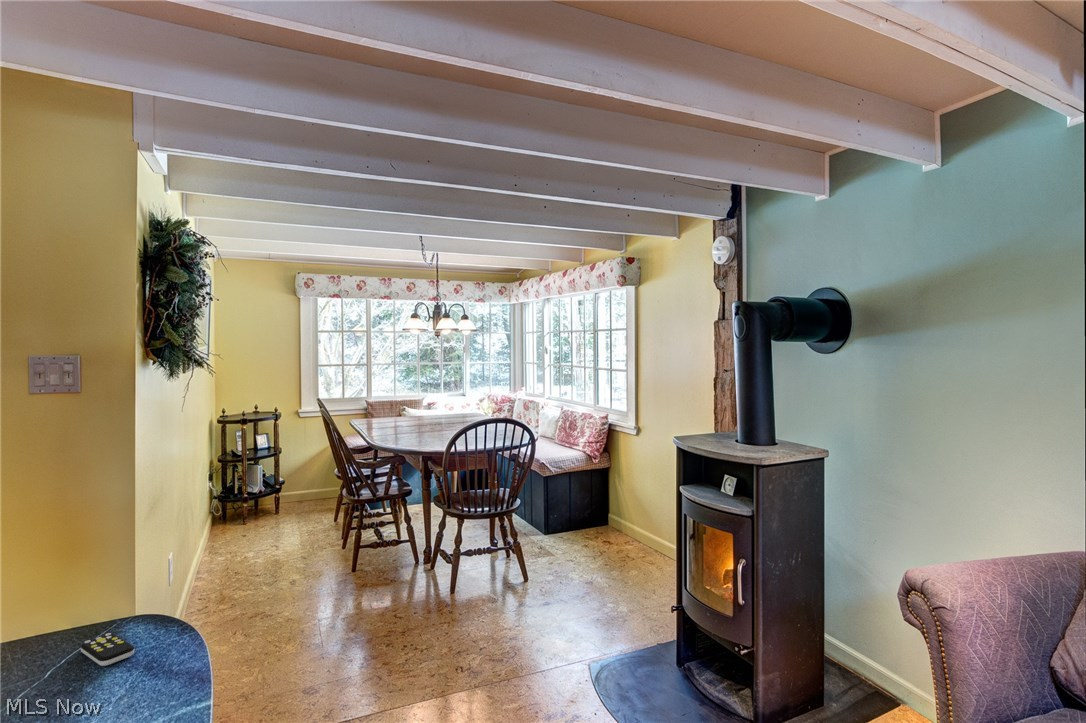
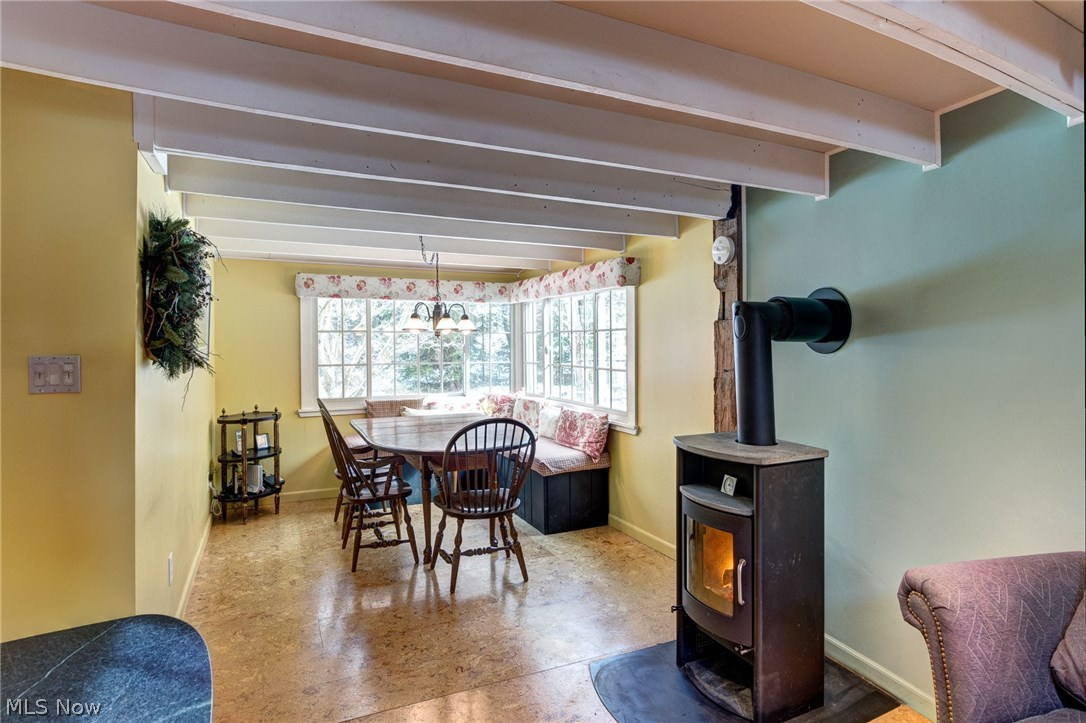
- remote control [80,632,135,667]
